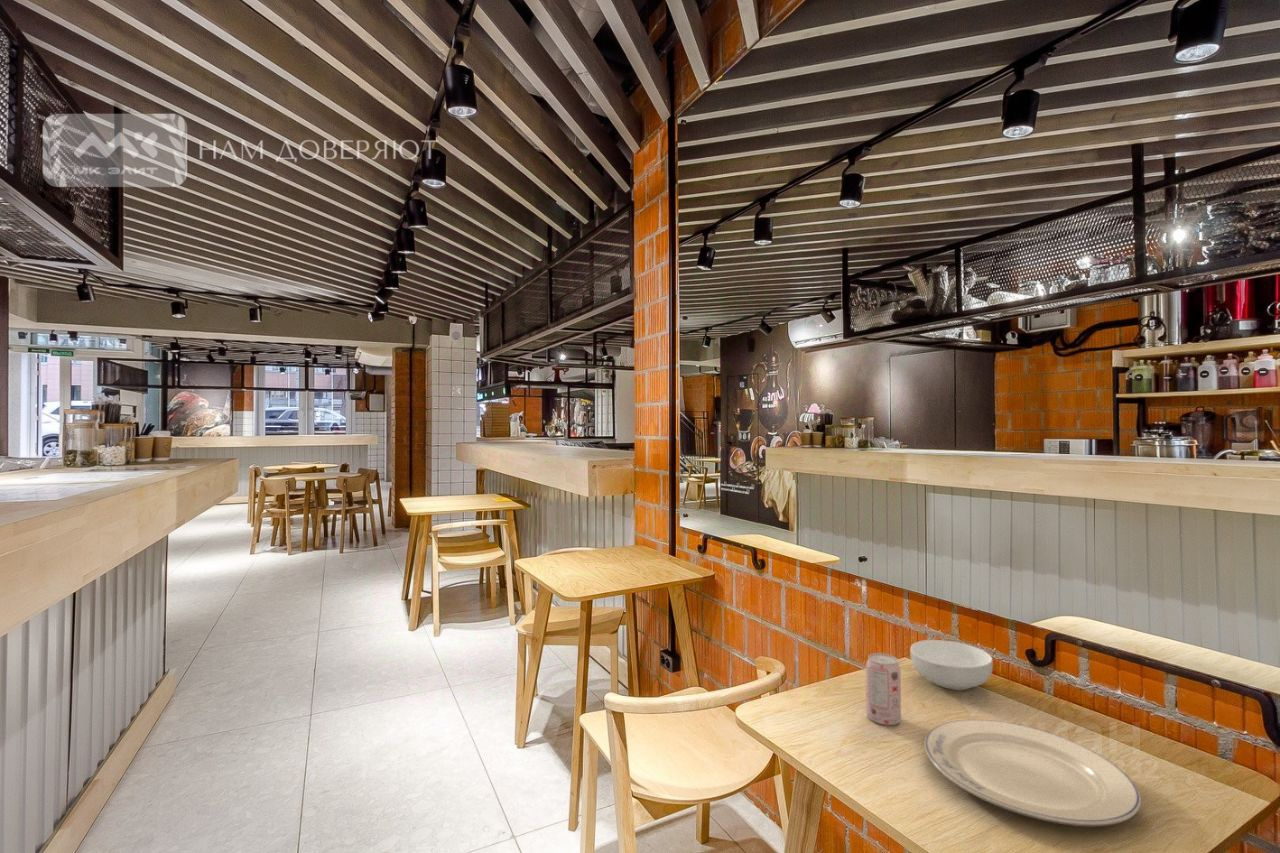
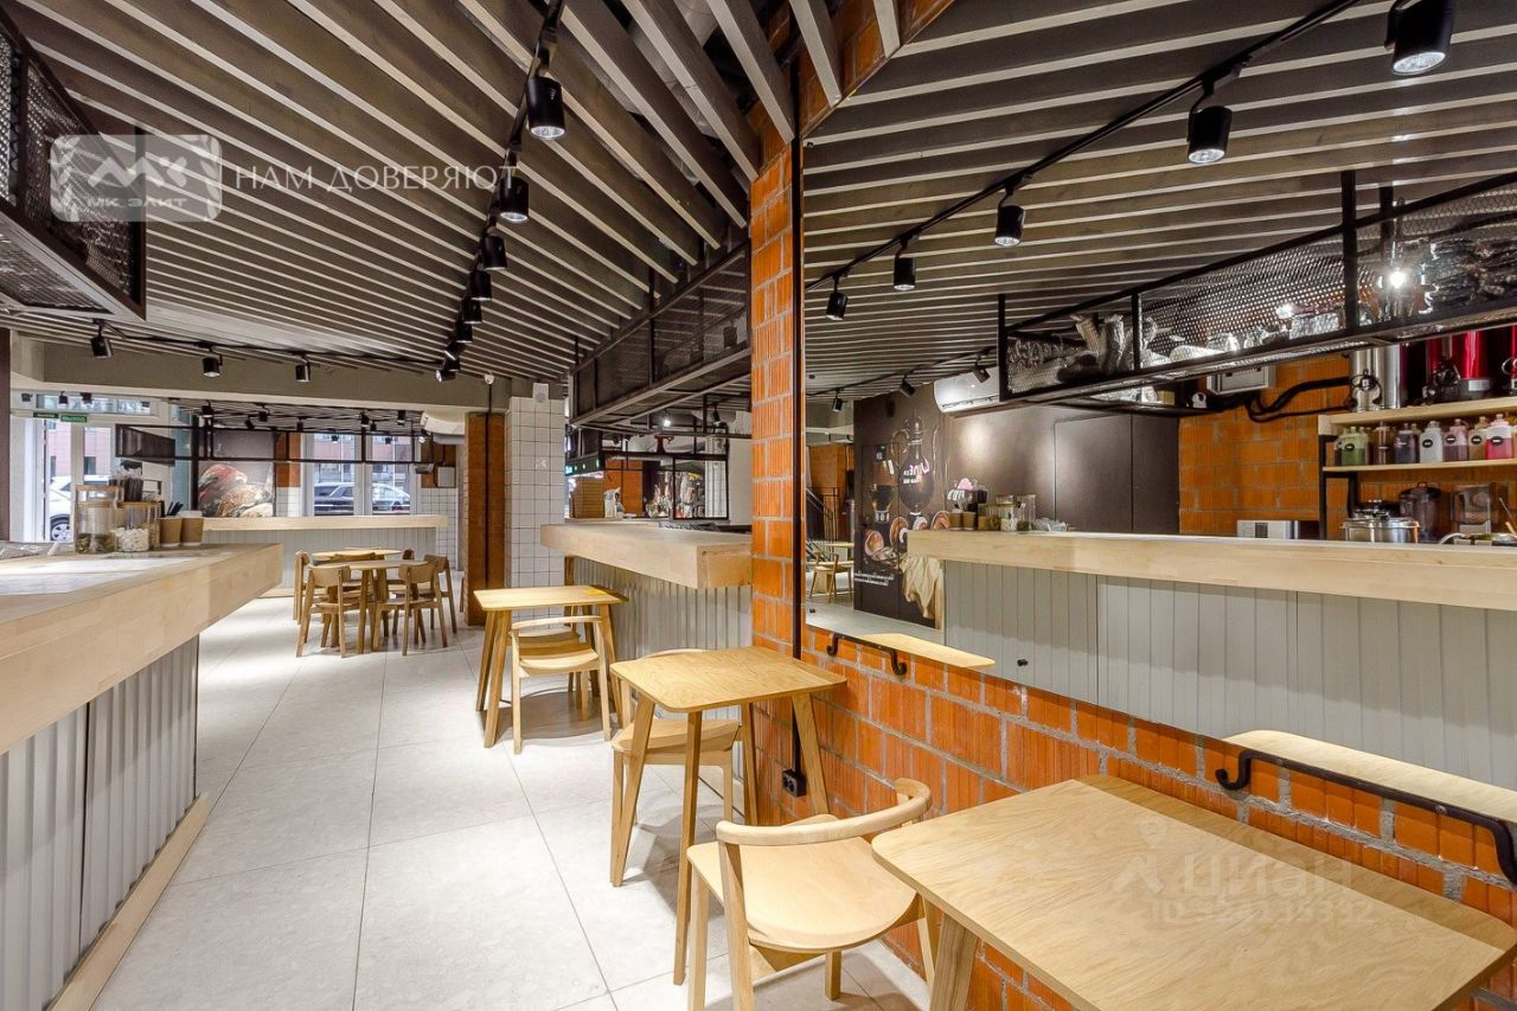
- cereal bowl [909,639,994,691]
- chinaware [923,719,1142,827]
- beverage can [865,652,902,726]
